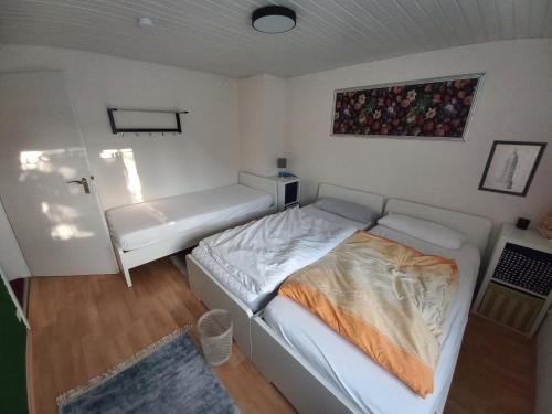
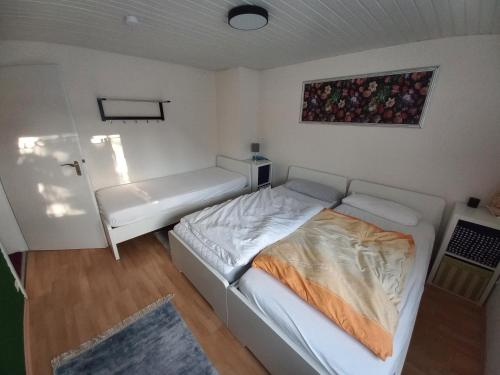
- wastebasket [195,308,234,368]
- wall art [477,139,549,199]
